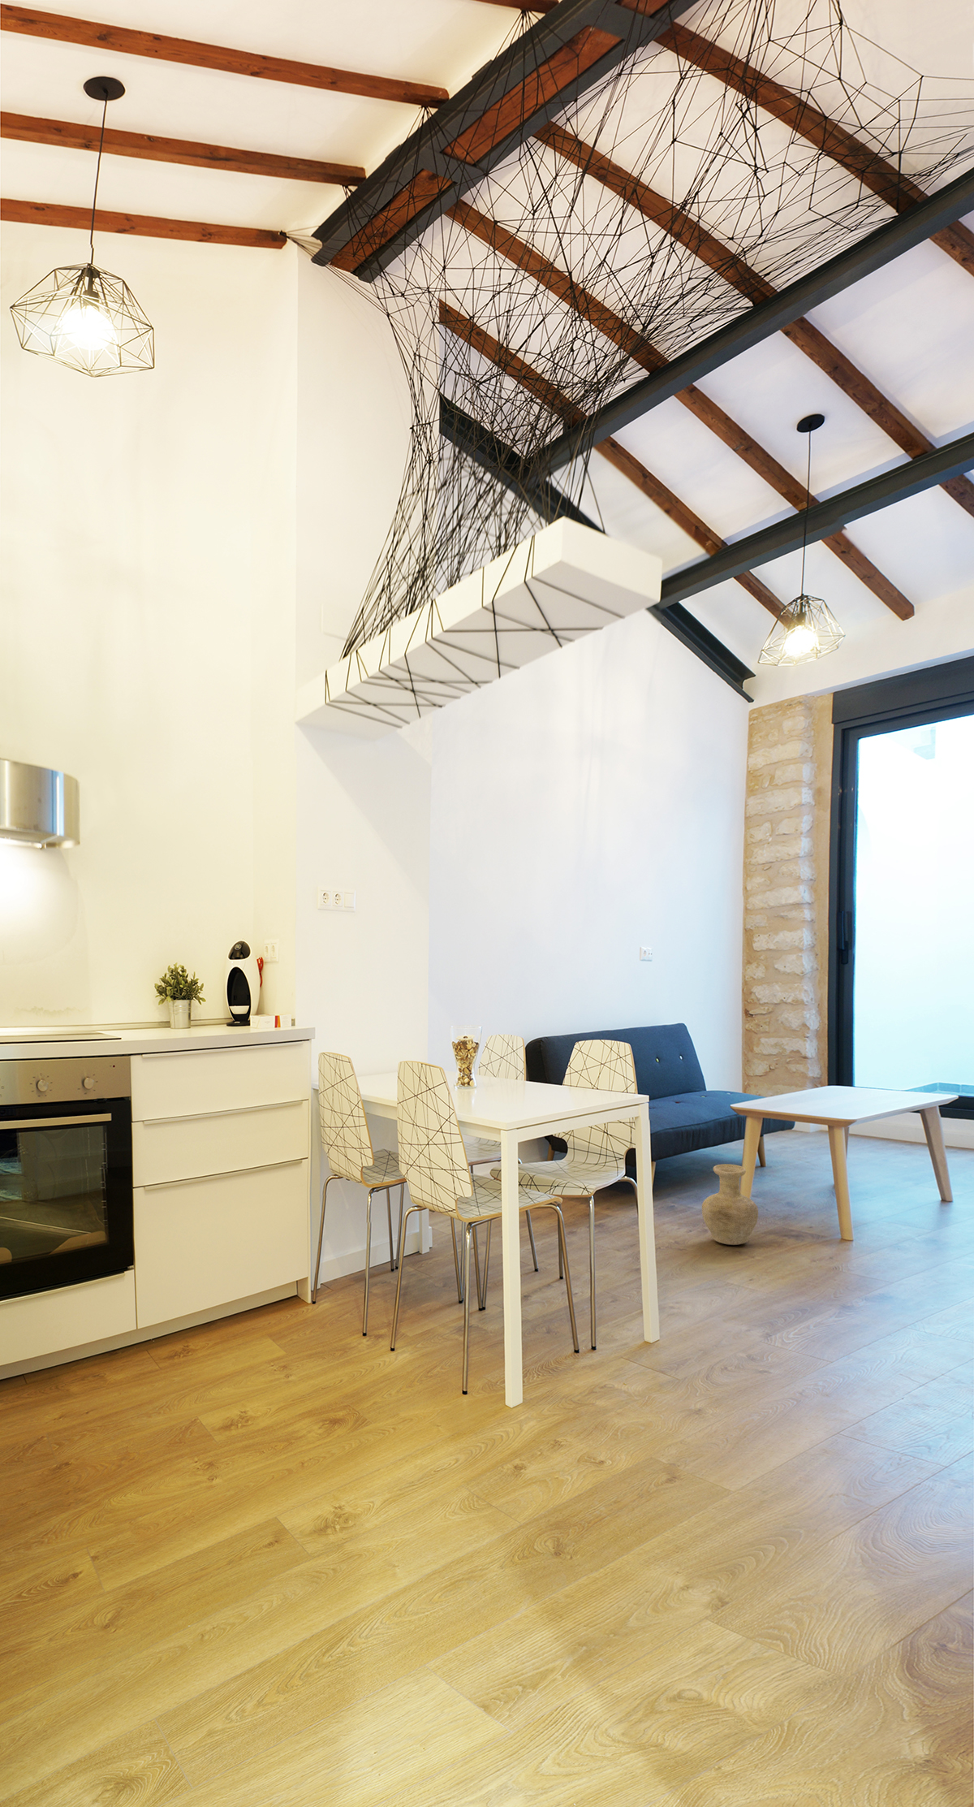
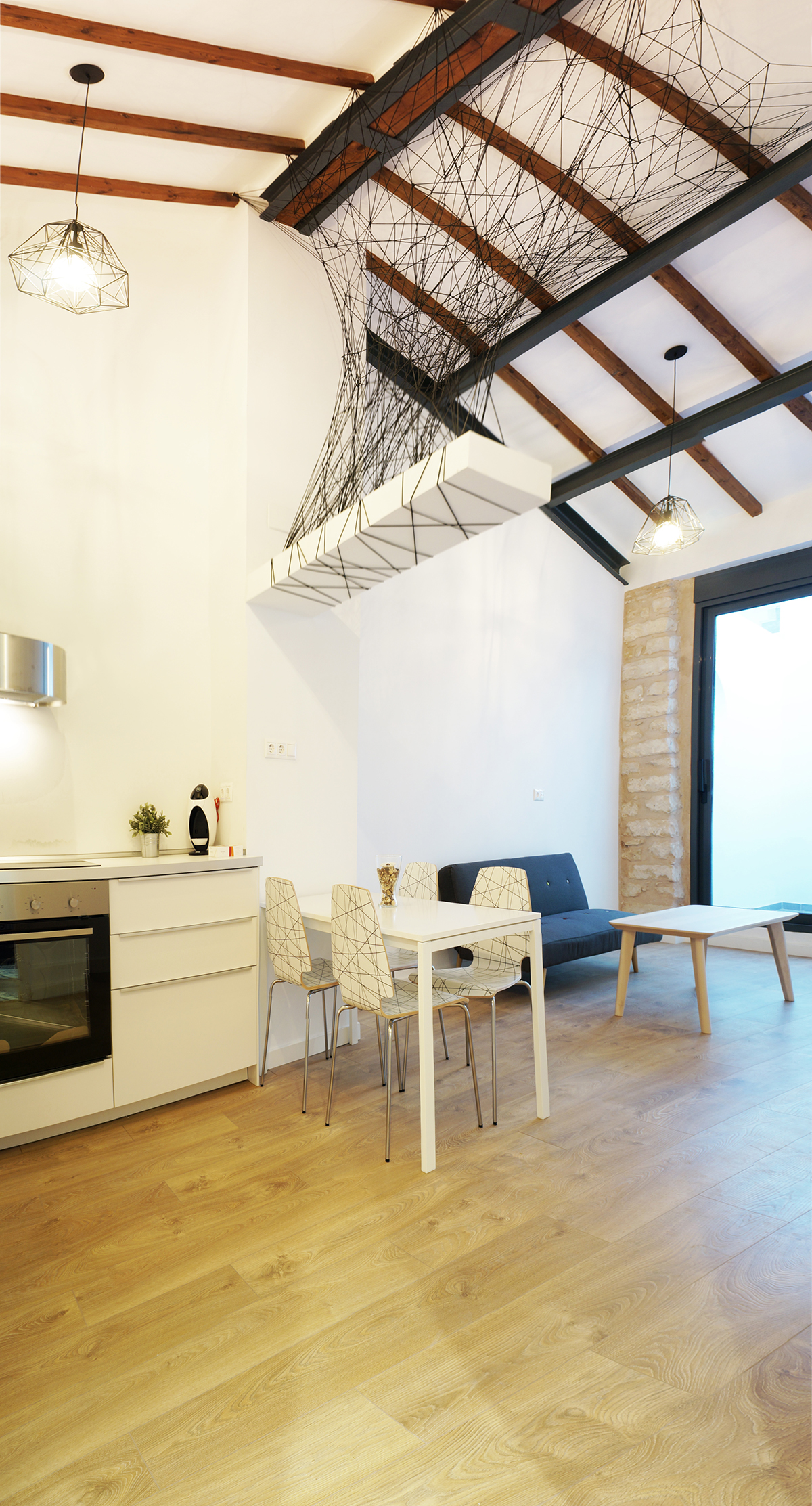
- vase [702,1164,759,1245]
